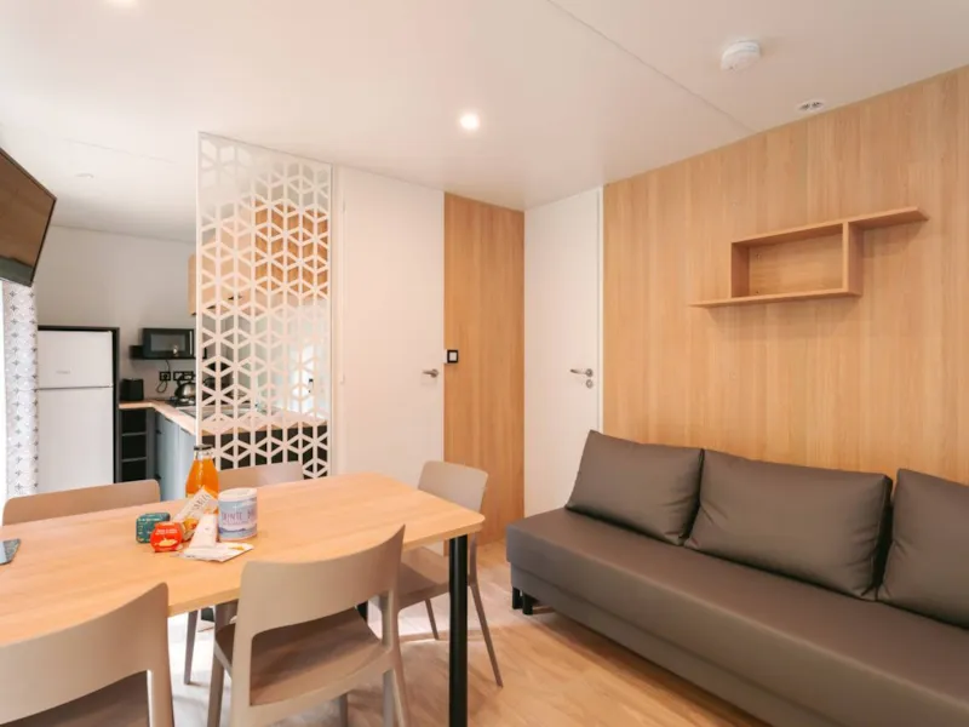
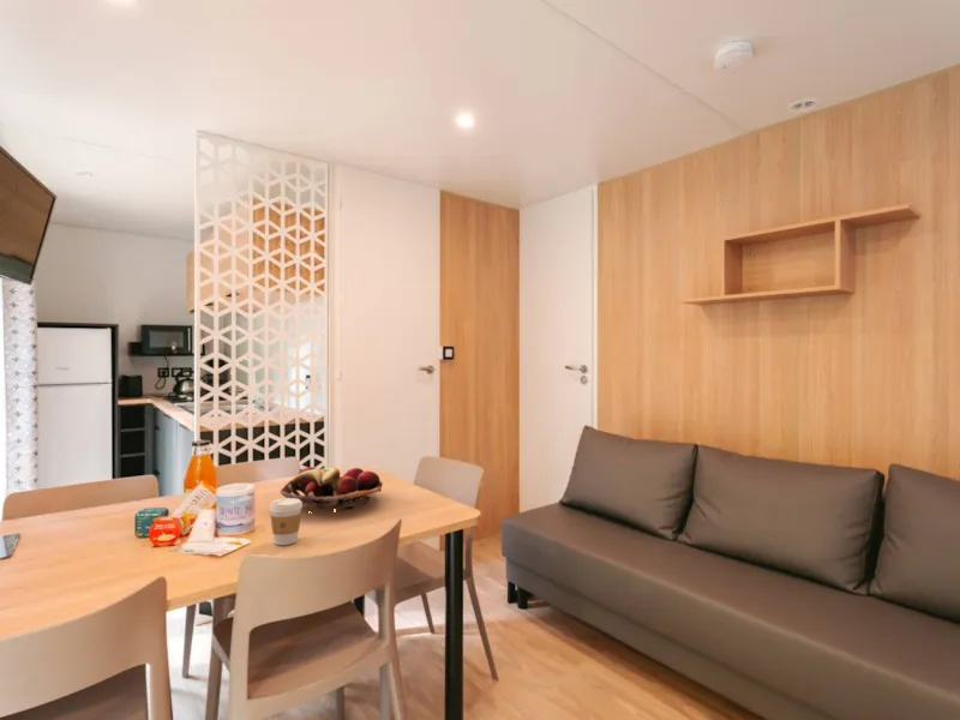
+ fruit basket [278,466,384,514]
+ coffee cup [269,498,304,546]
